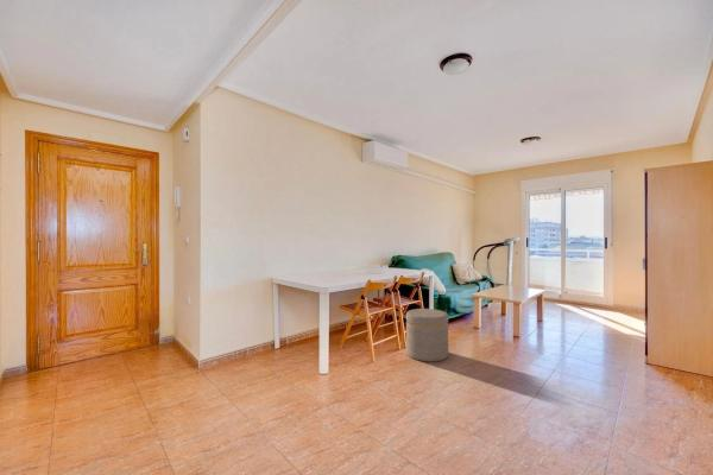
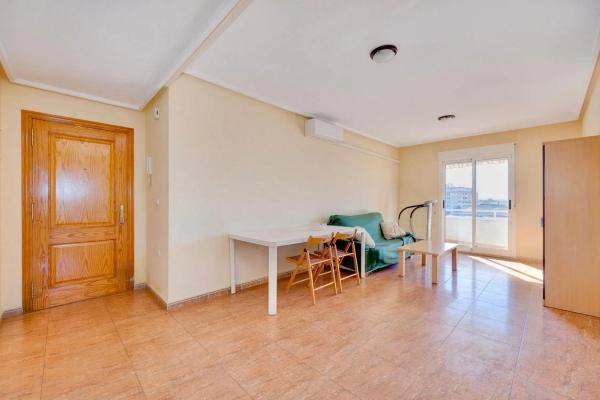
- ottoman [405,308,449,363]
